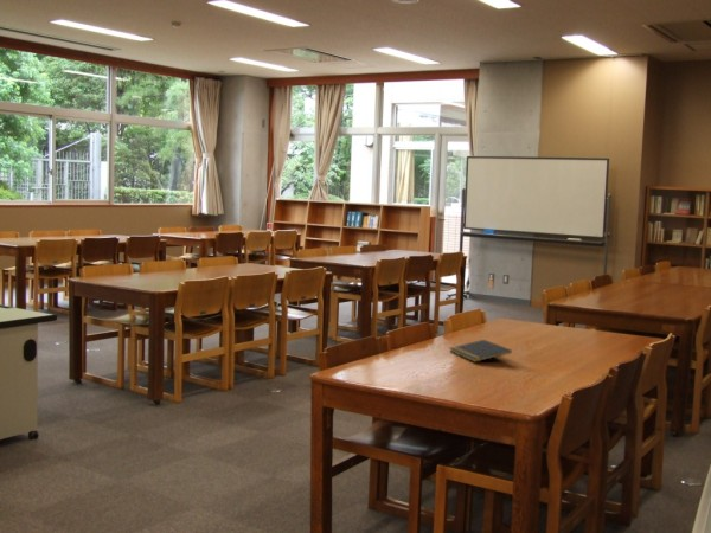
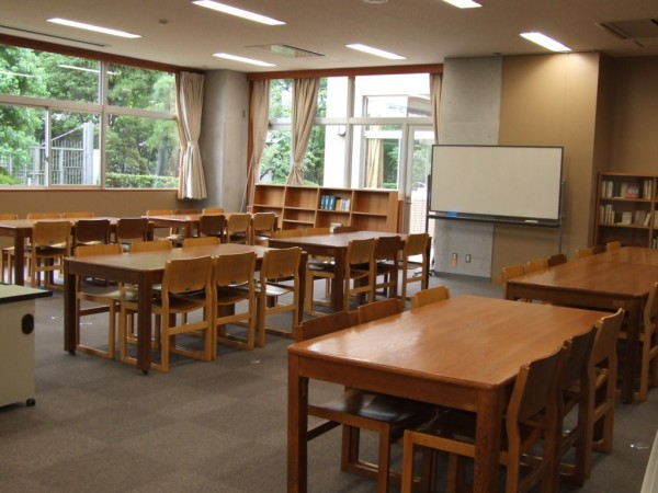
- notepad [449,339,513,364]
